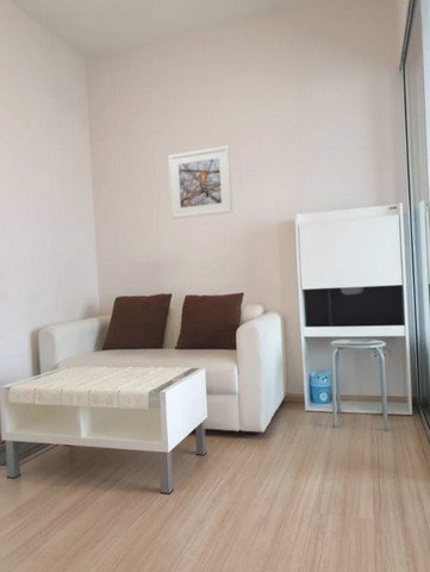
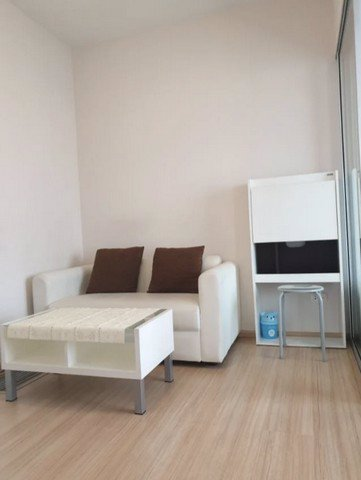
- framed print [168,145,233,220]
